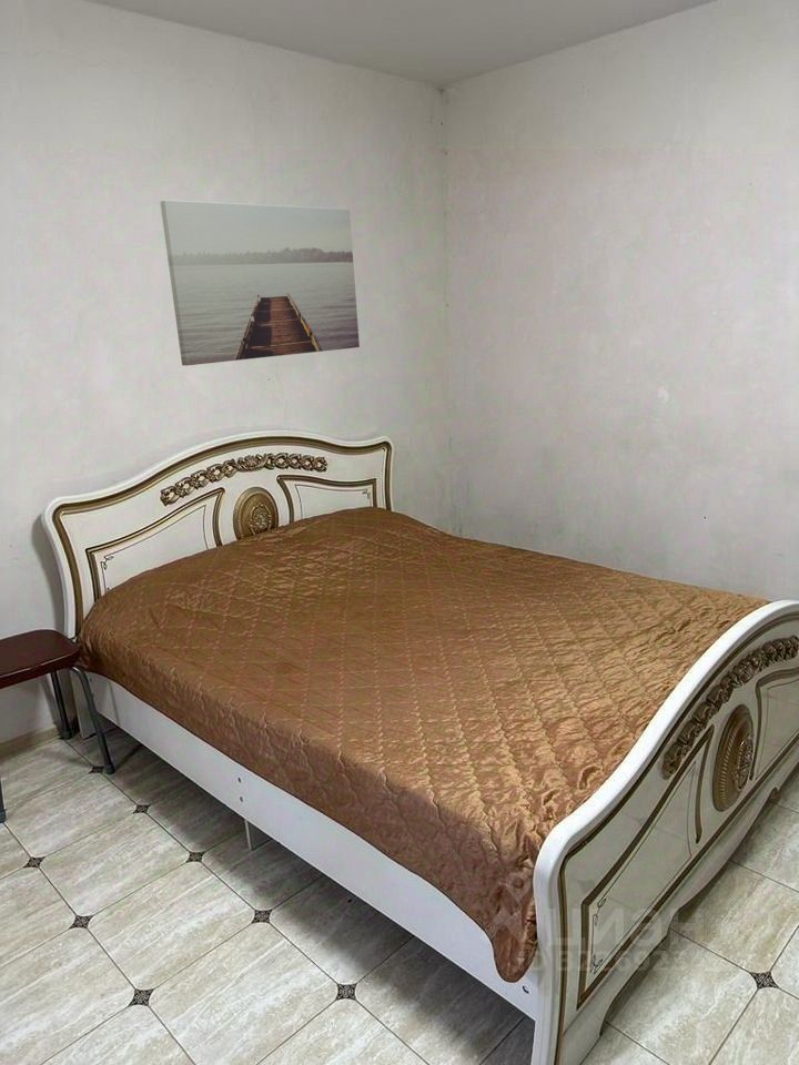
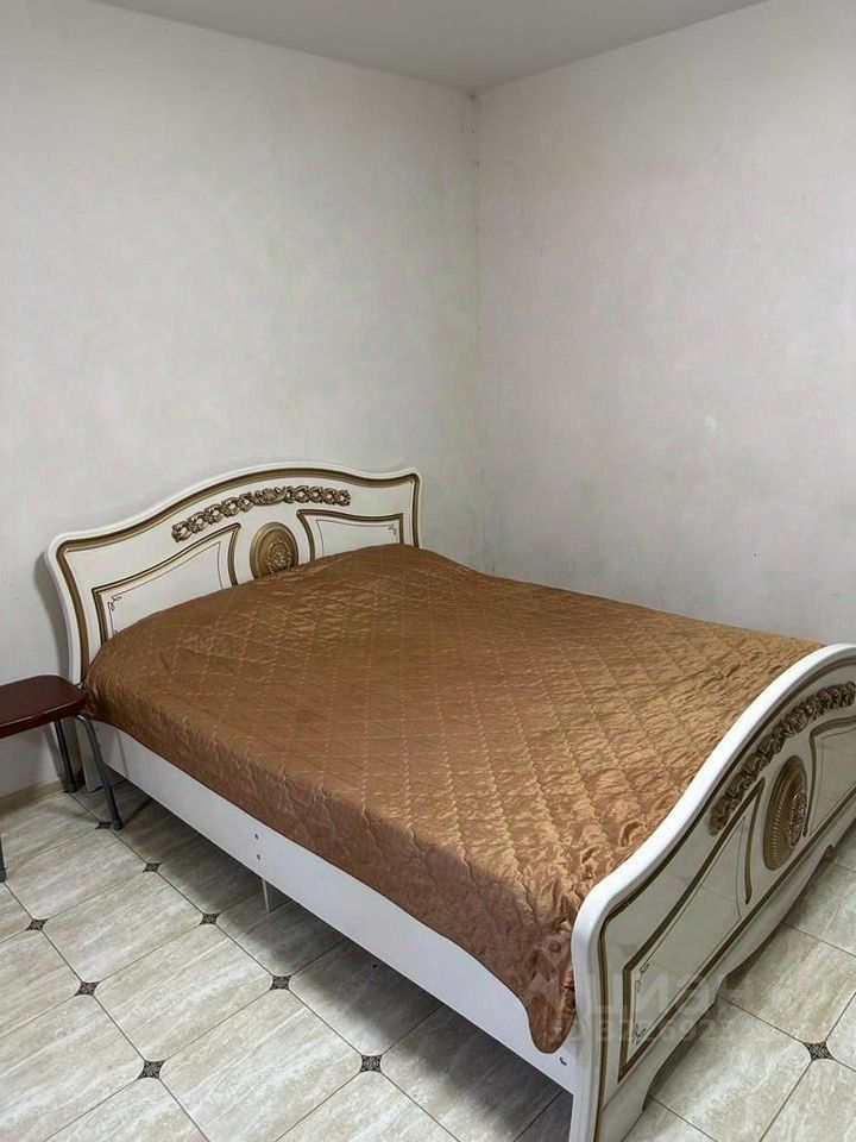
- wall art [159,199,361,367]
